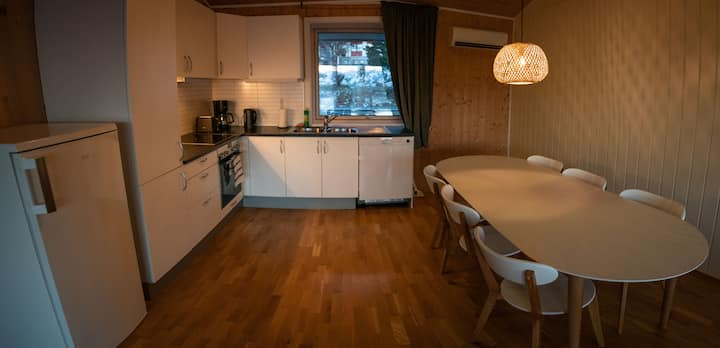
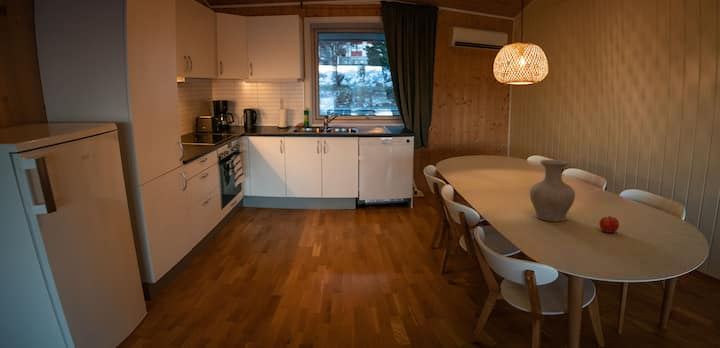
+ vase [529,159,576,222]
+ fruit [599,215,620,234]
